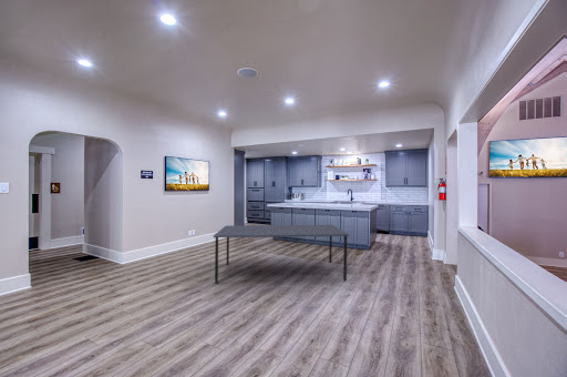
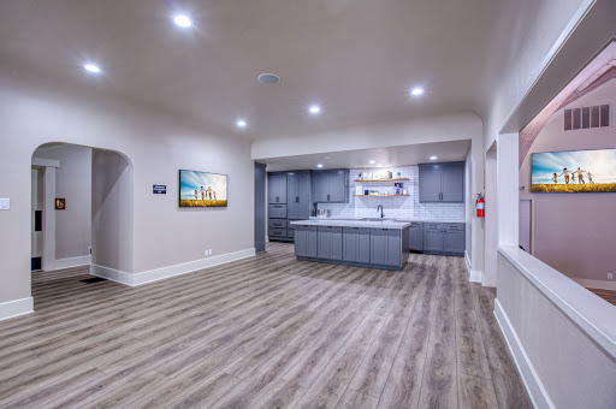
- dining table [212,224,350,284]
